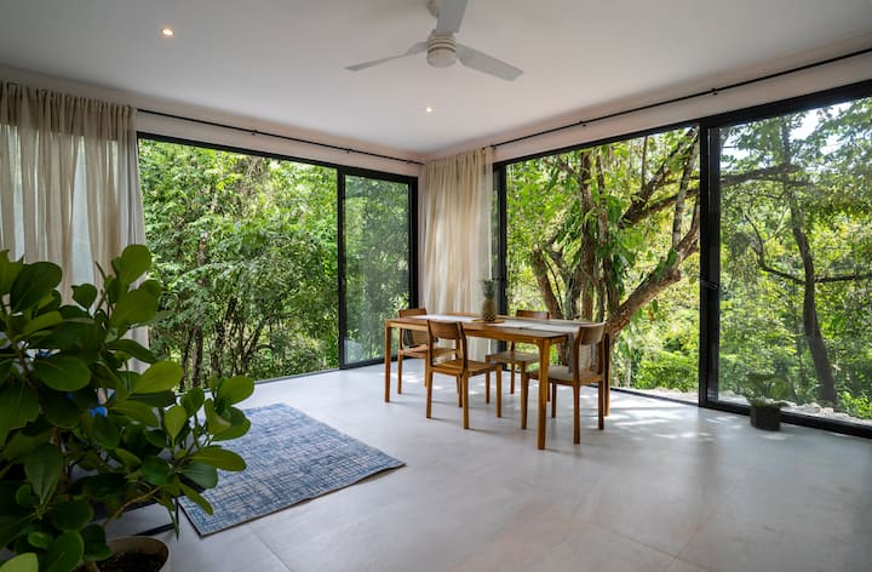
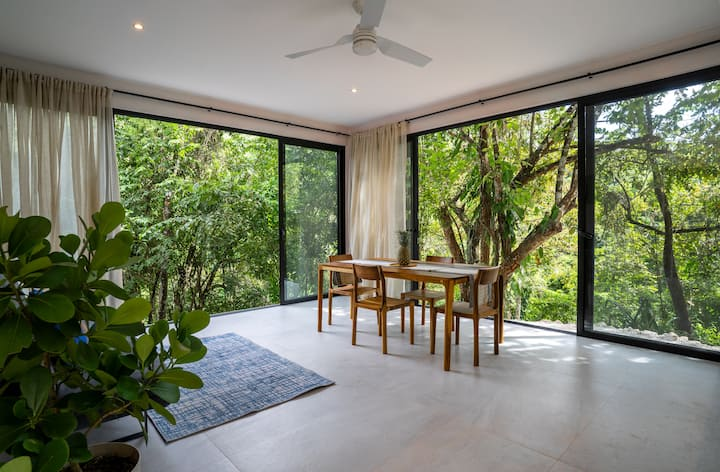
- potted plant [736,372,796,433]
